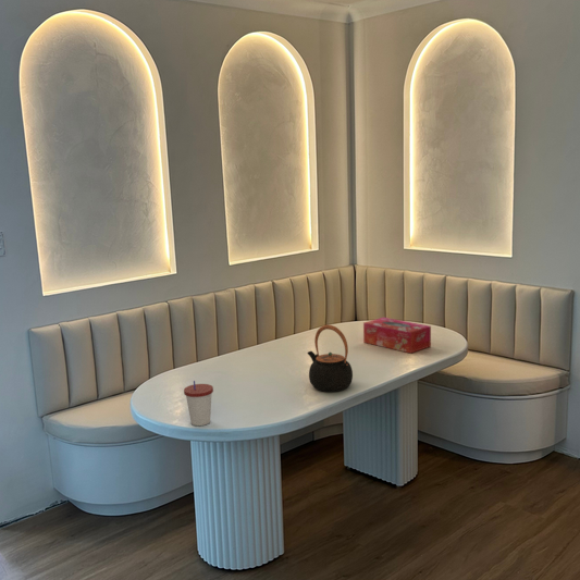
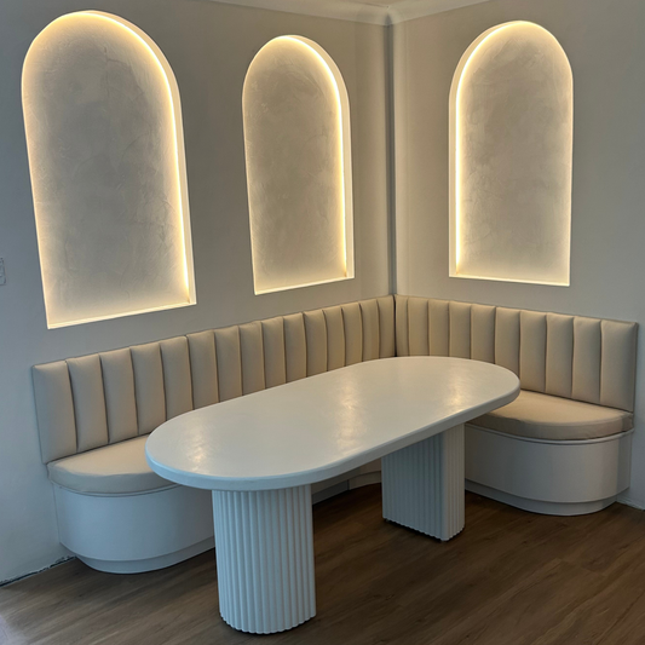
- cup [183,380,214,427]
- teapot [306,324,354,393]
- tissue box [362,317,432,355]
